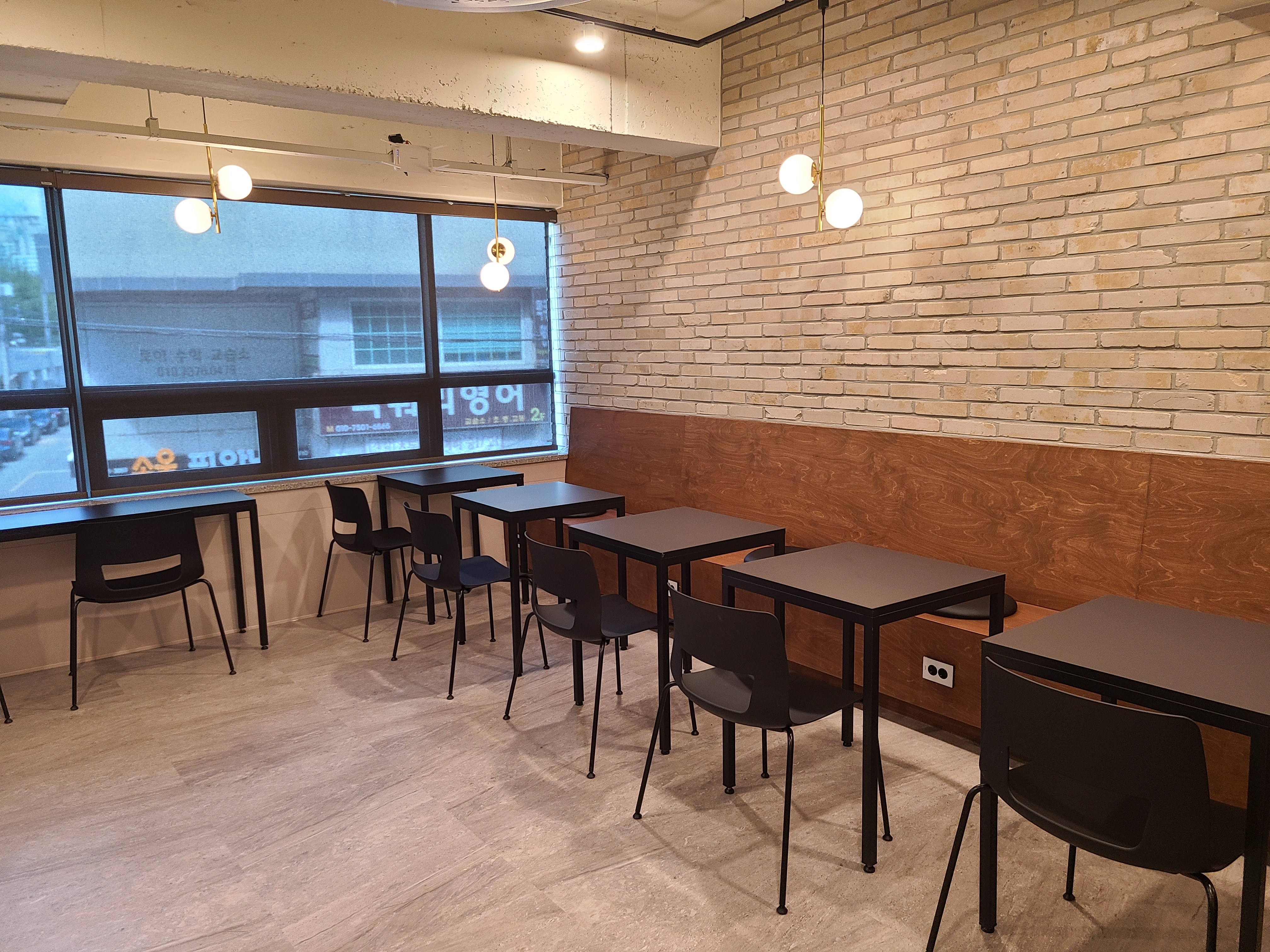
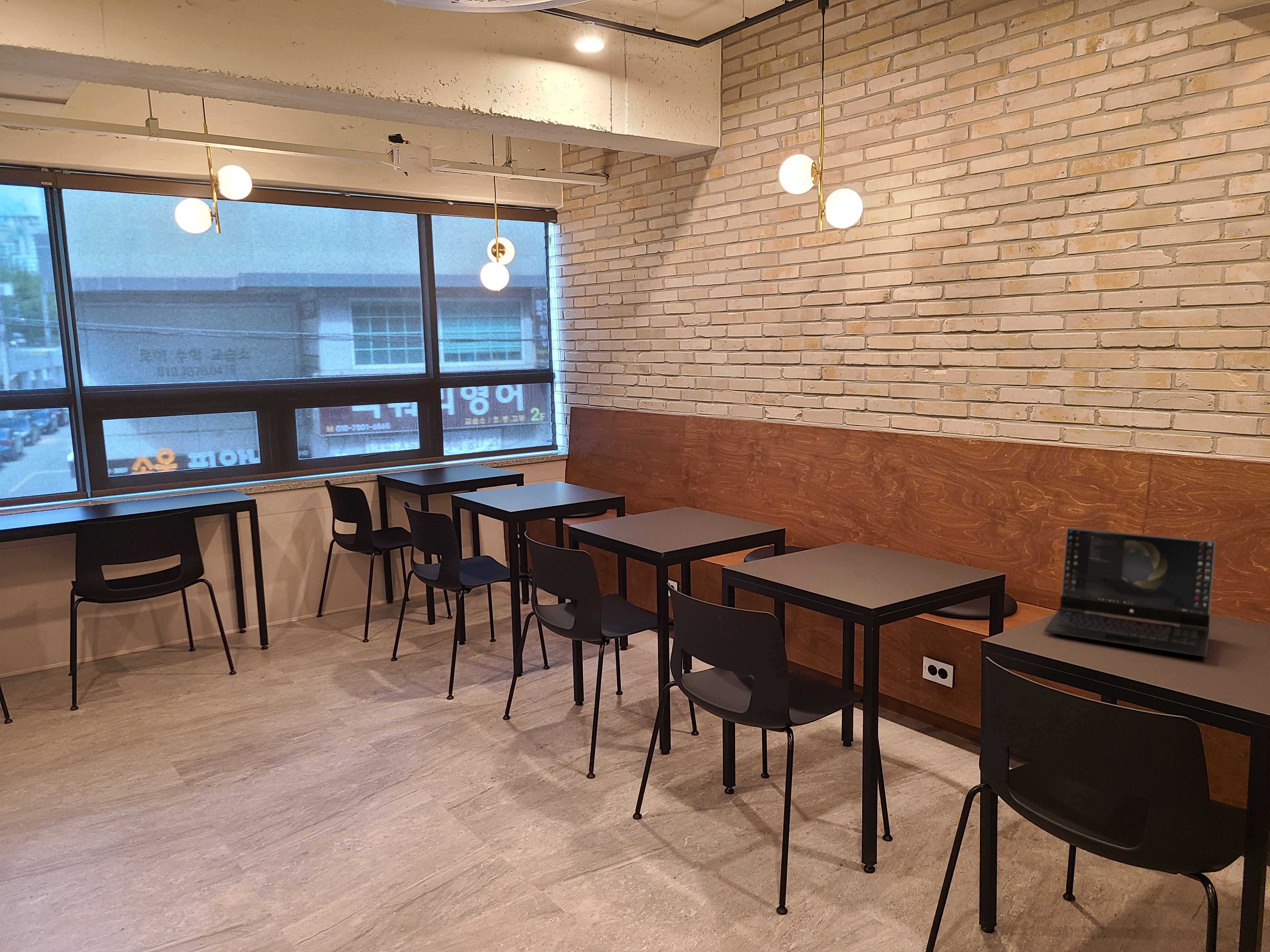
+ laptop [1044,527,1216,657]
